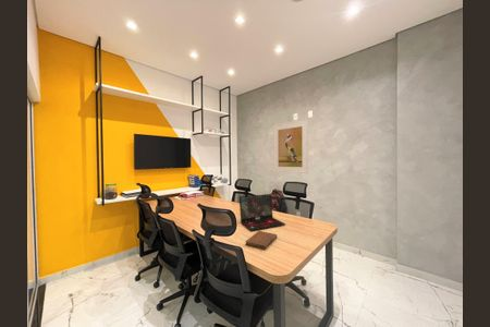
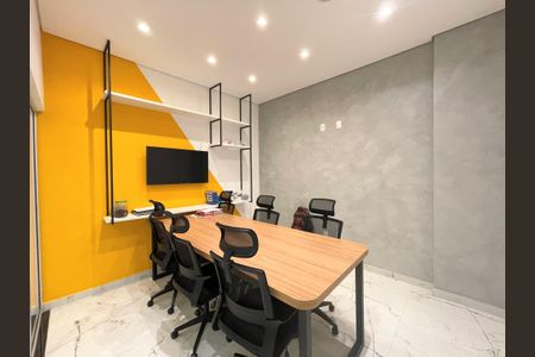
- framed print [272,119,309,174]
- laptop [238,193,286,231]
- notebook [244,230,278,251]
